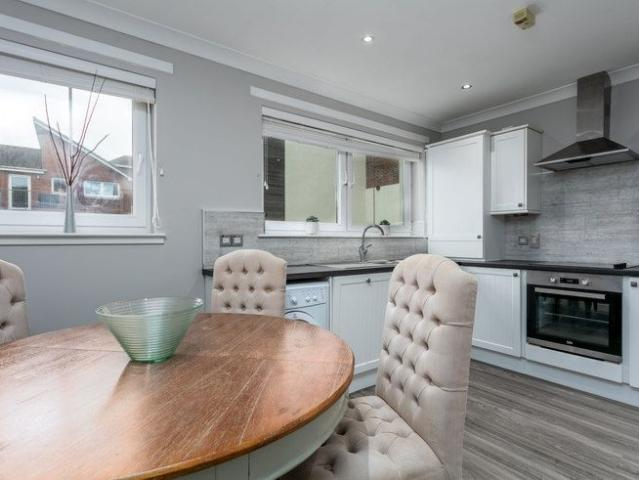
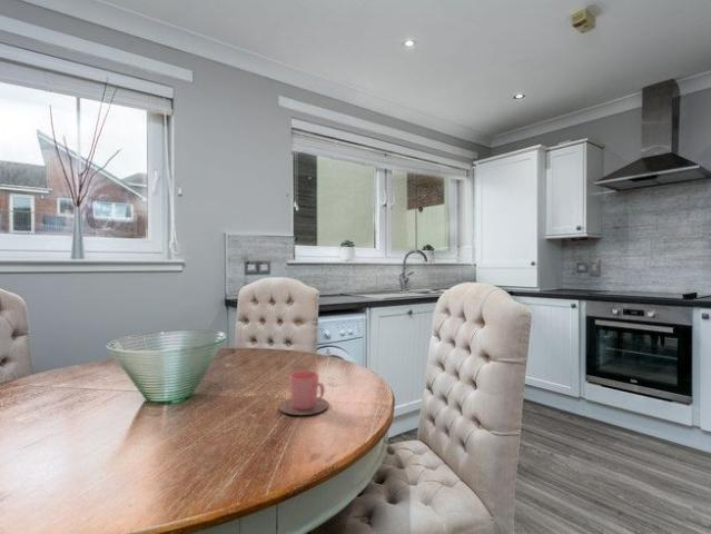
+ cup [278,370,330,416]
